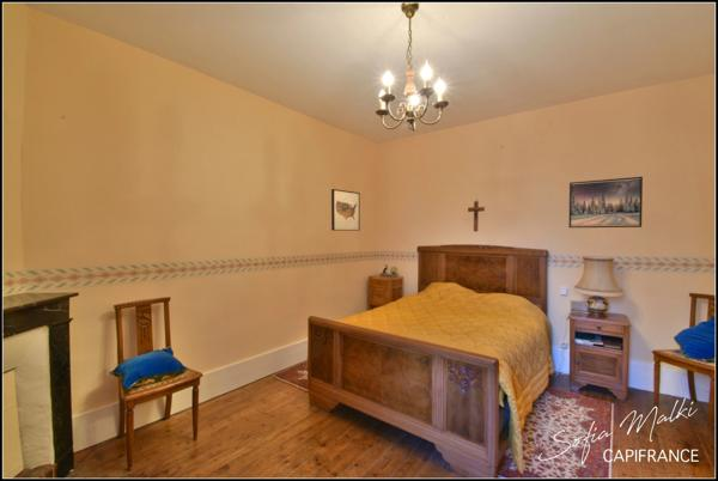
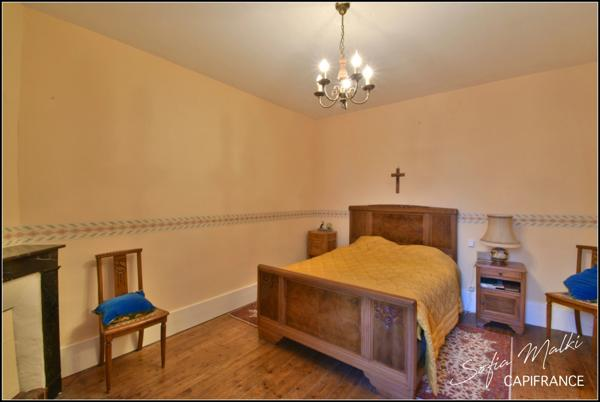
- wall art [330,188,361,232]
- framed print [567,176,644,229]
